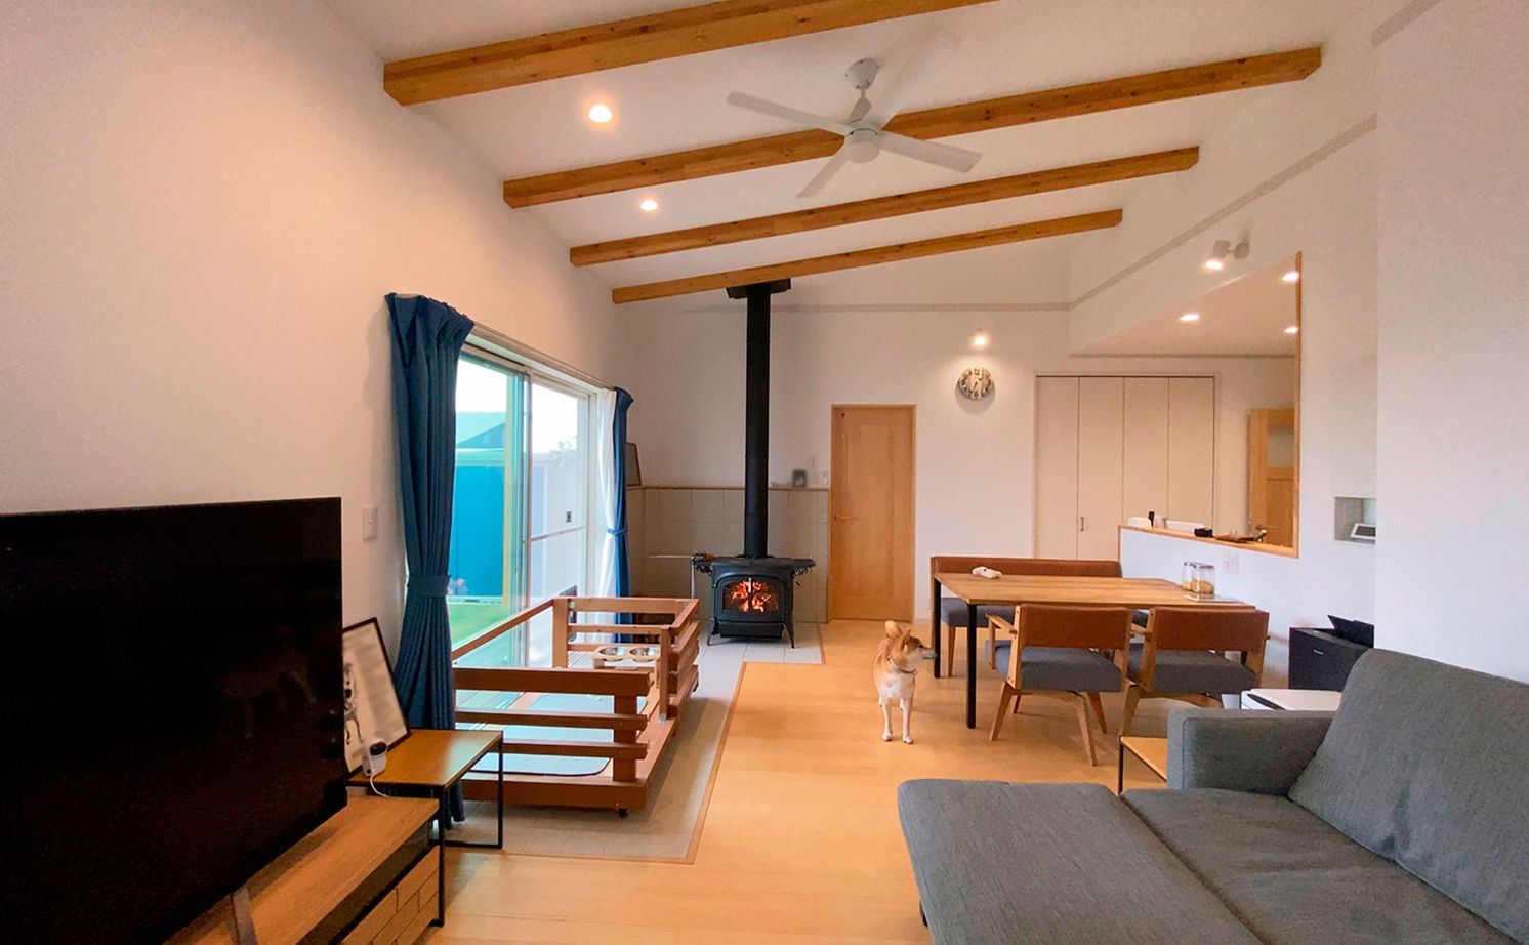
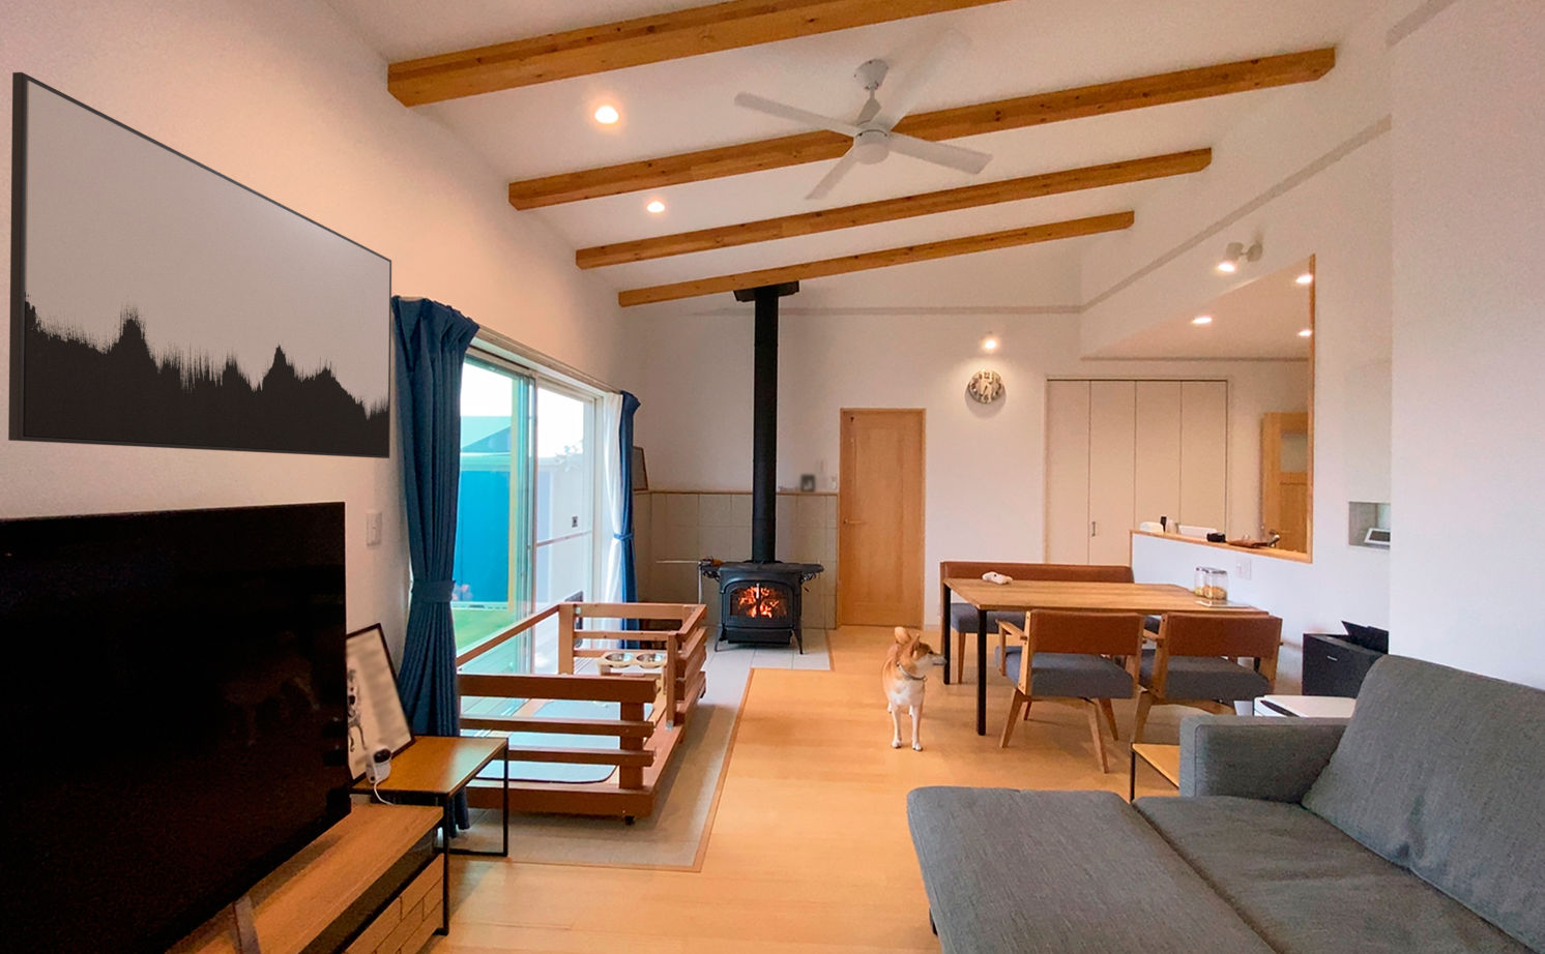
+ wall art [8,72,393,460]
